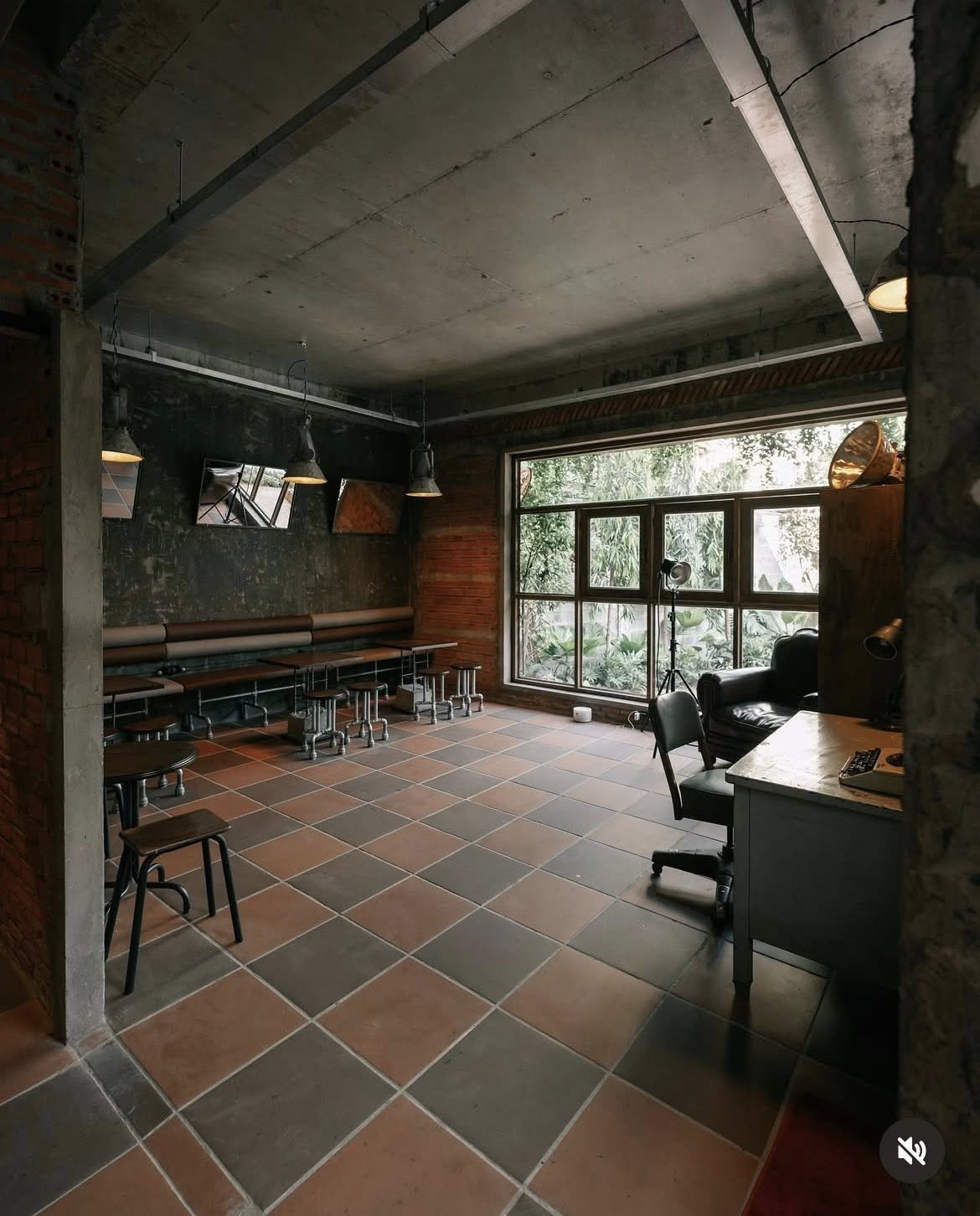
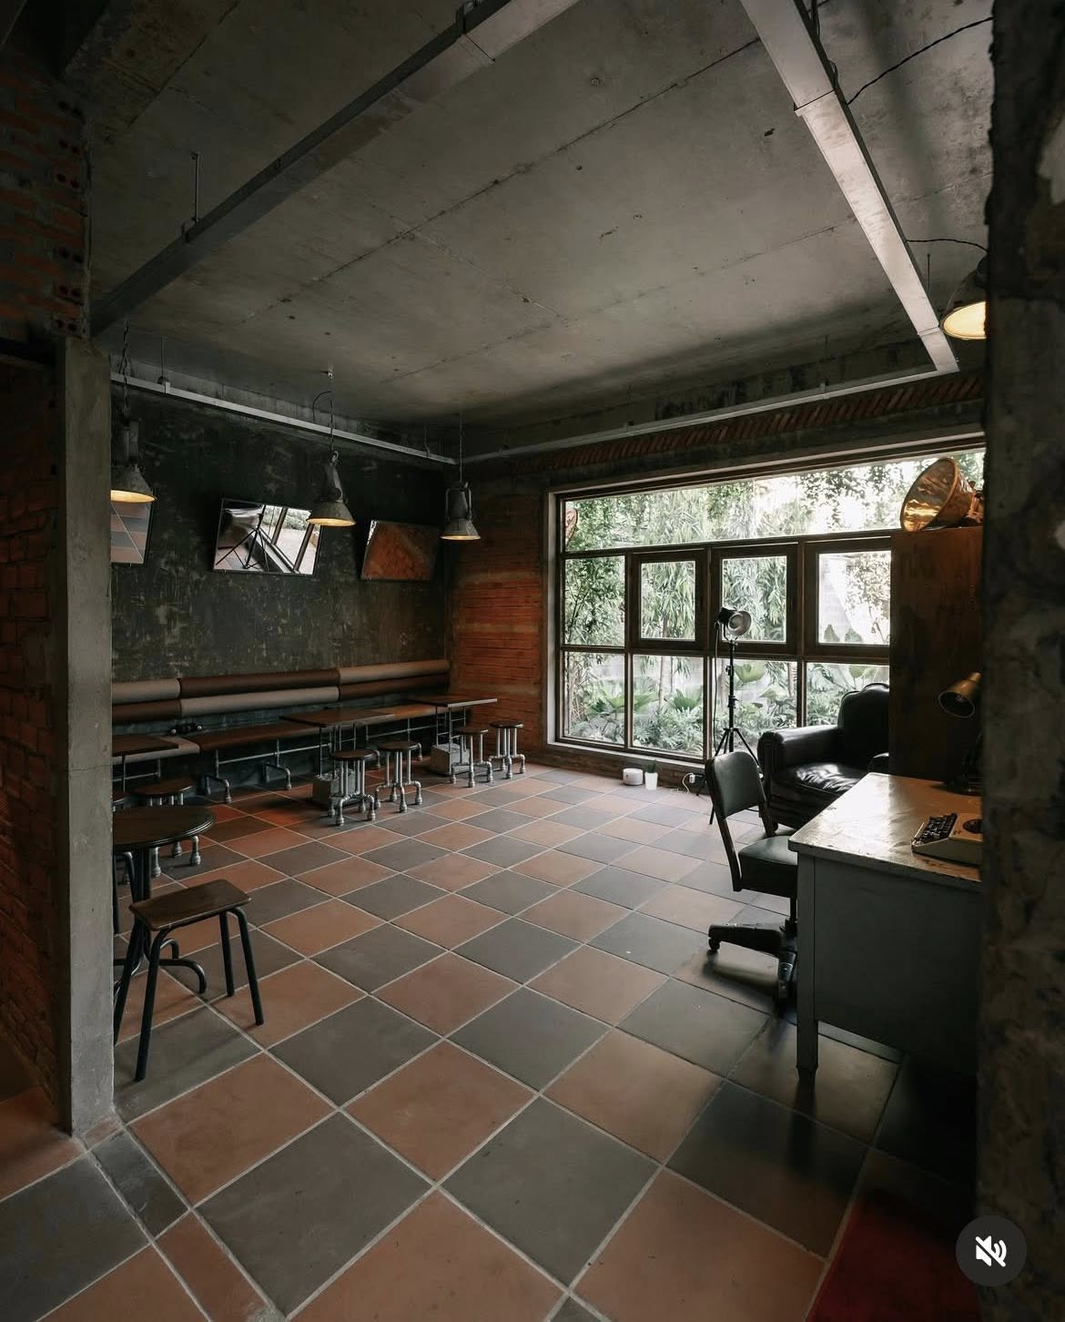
+ potted plant [636,759,669,791]
